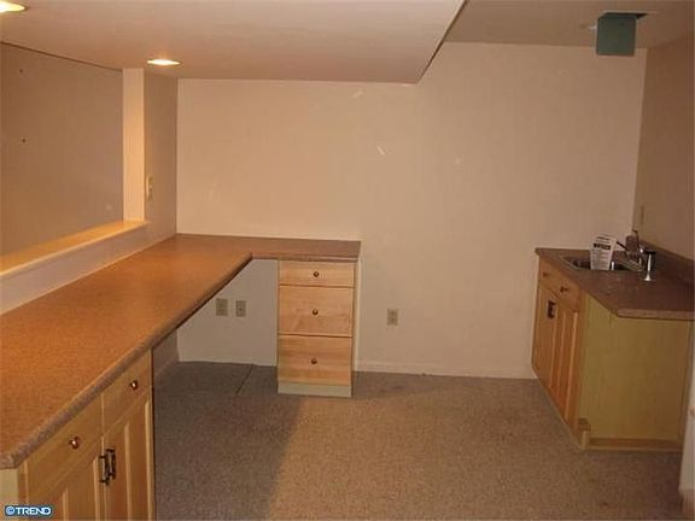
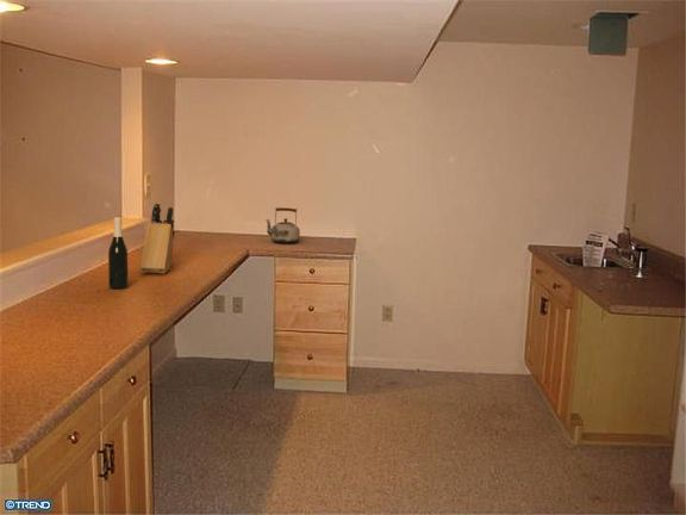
+ wine bottle [107,215,130,290]
+ knife block [139,201,176,274]
+ kettle [266,206,301,244]
